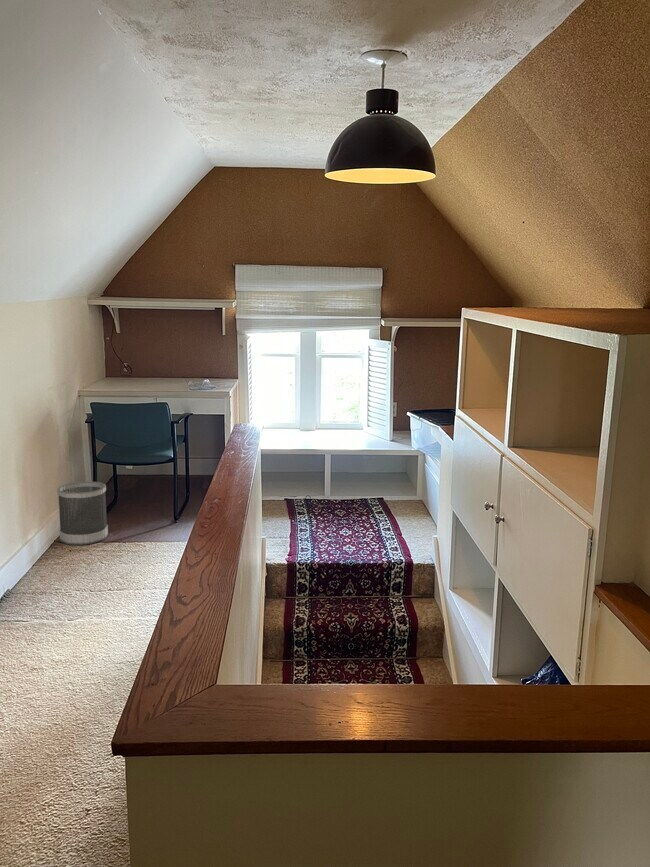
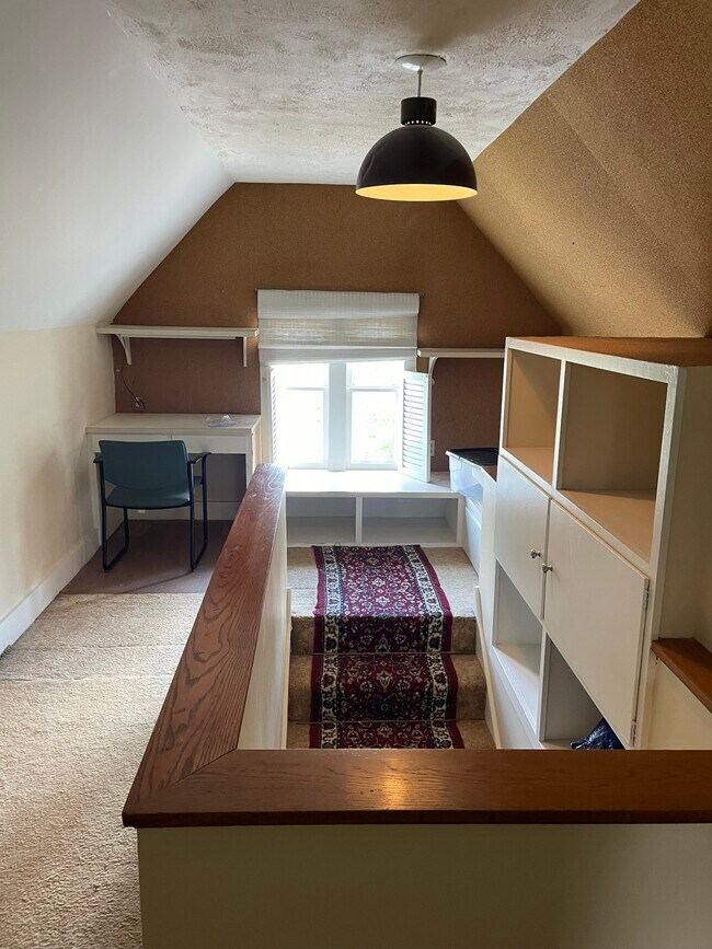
- wastebasket [56,481,109,546]
